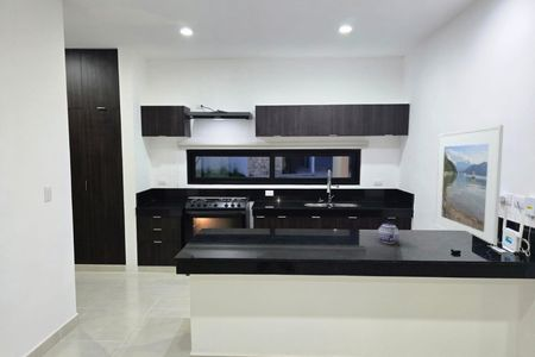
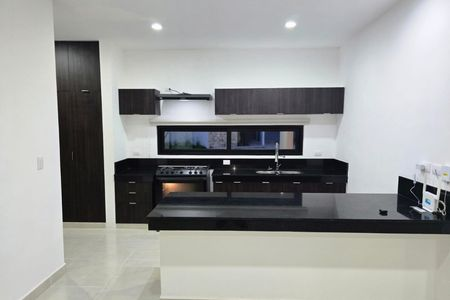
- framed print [433,124,504,248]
- teapot [377,220,401,245]
